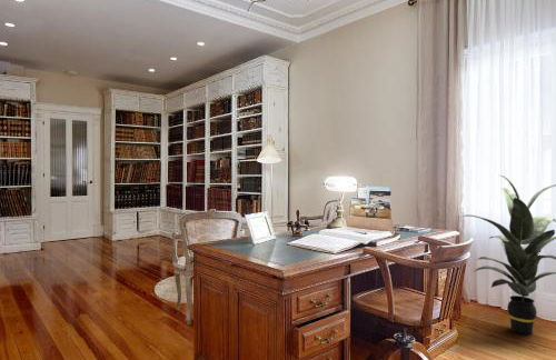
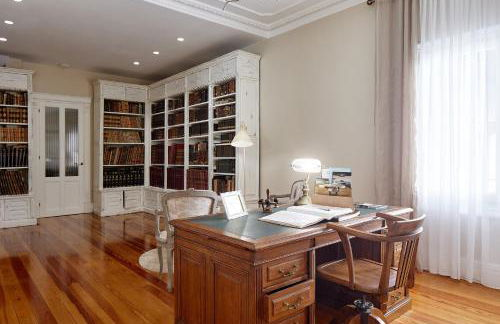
- indoor plant [460,174,556,336]
